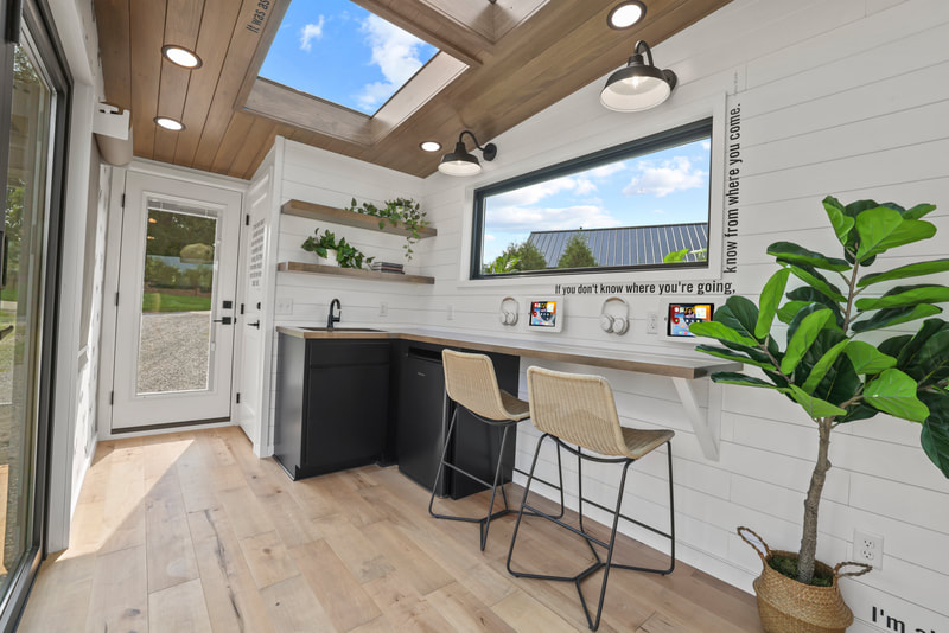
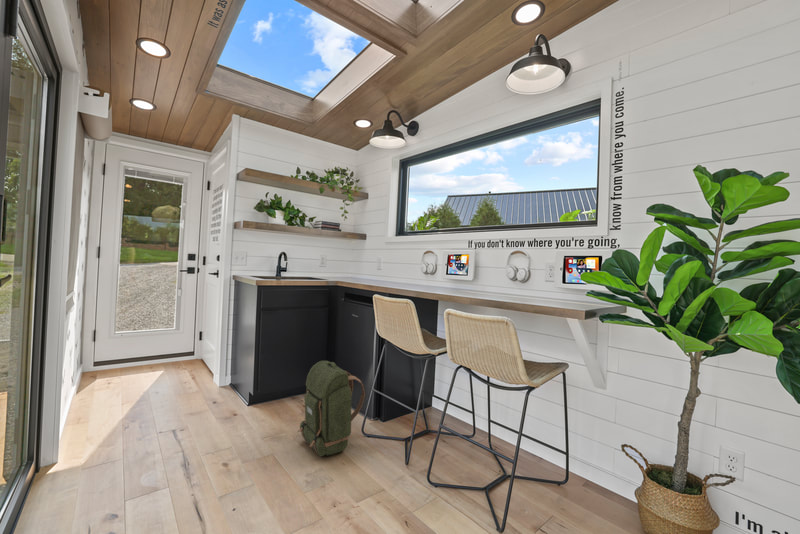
+ backpack [296,360,366,458]
